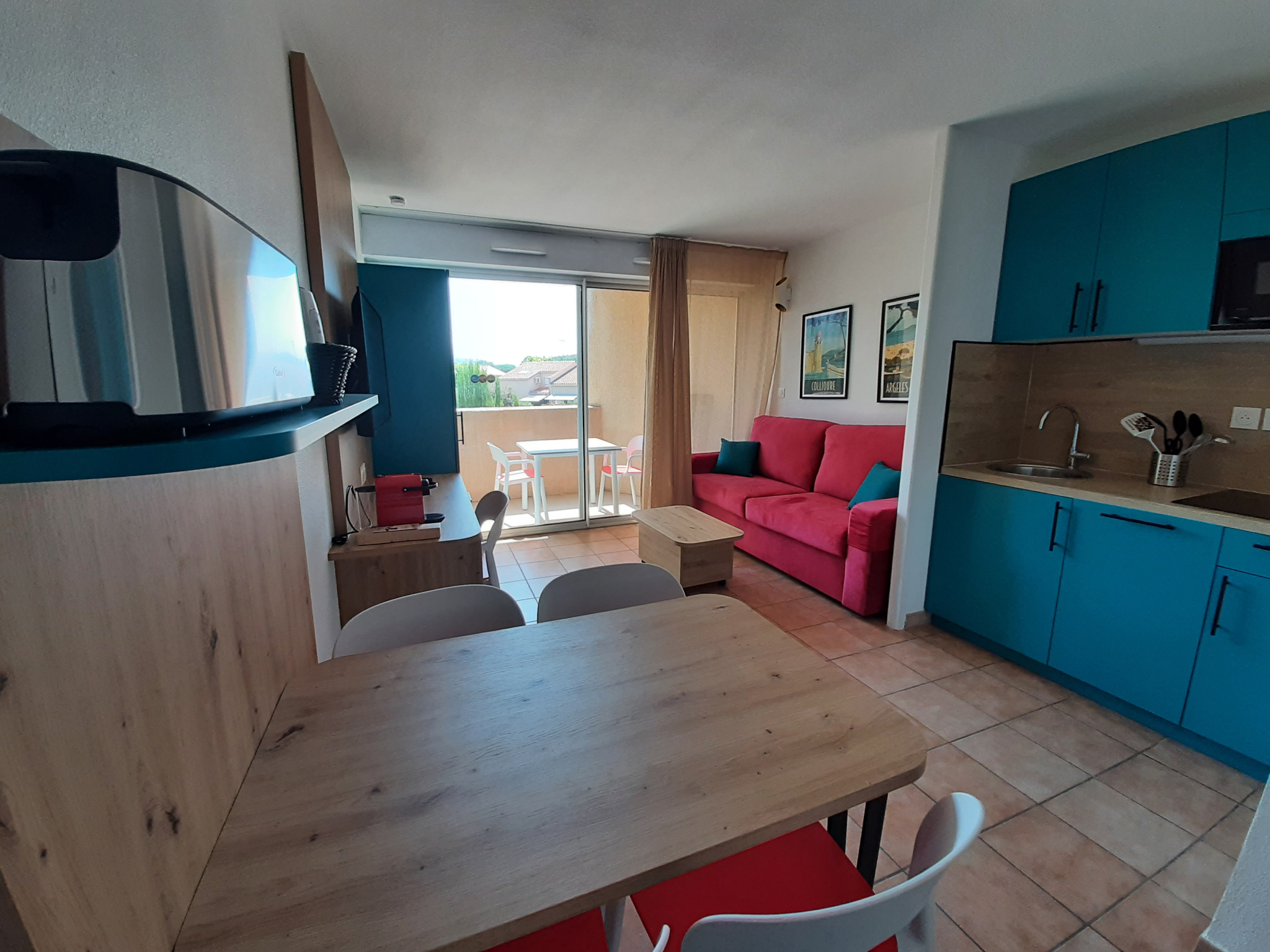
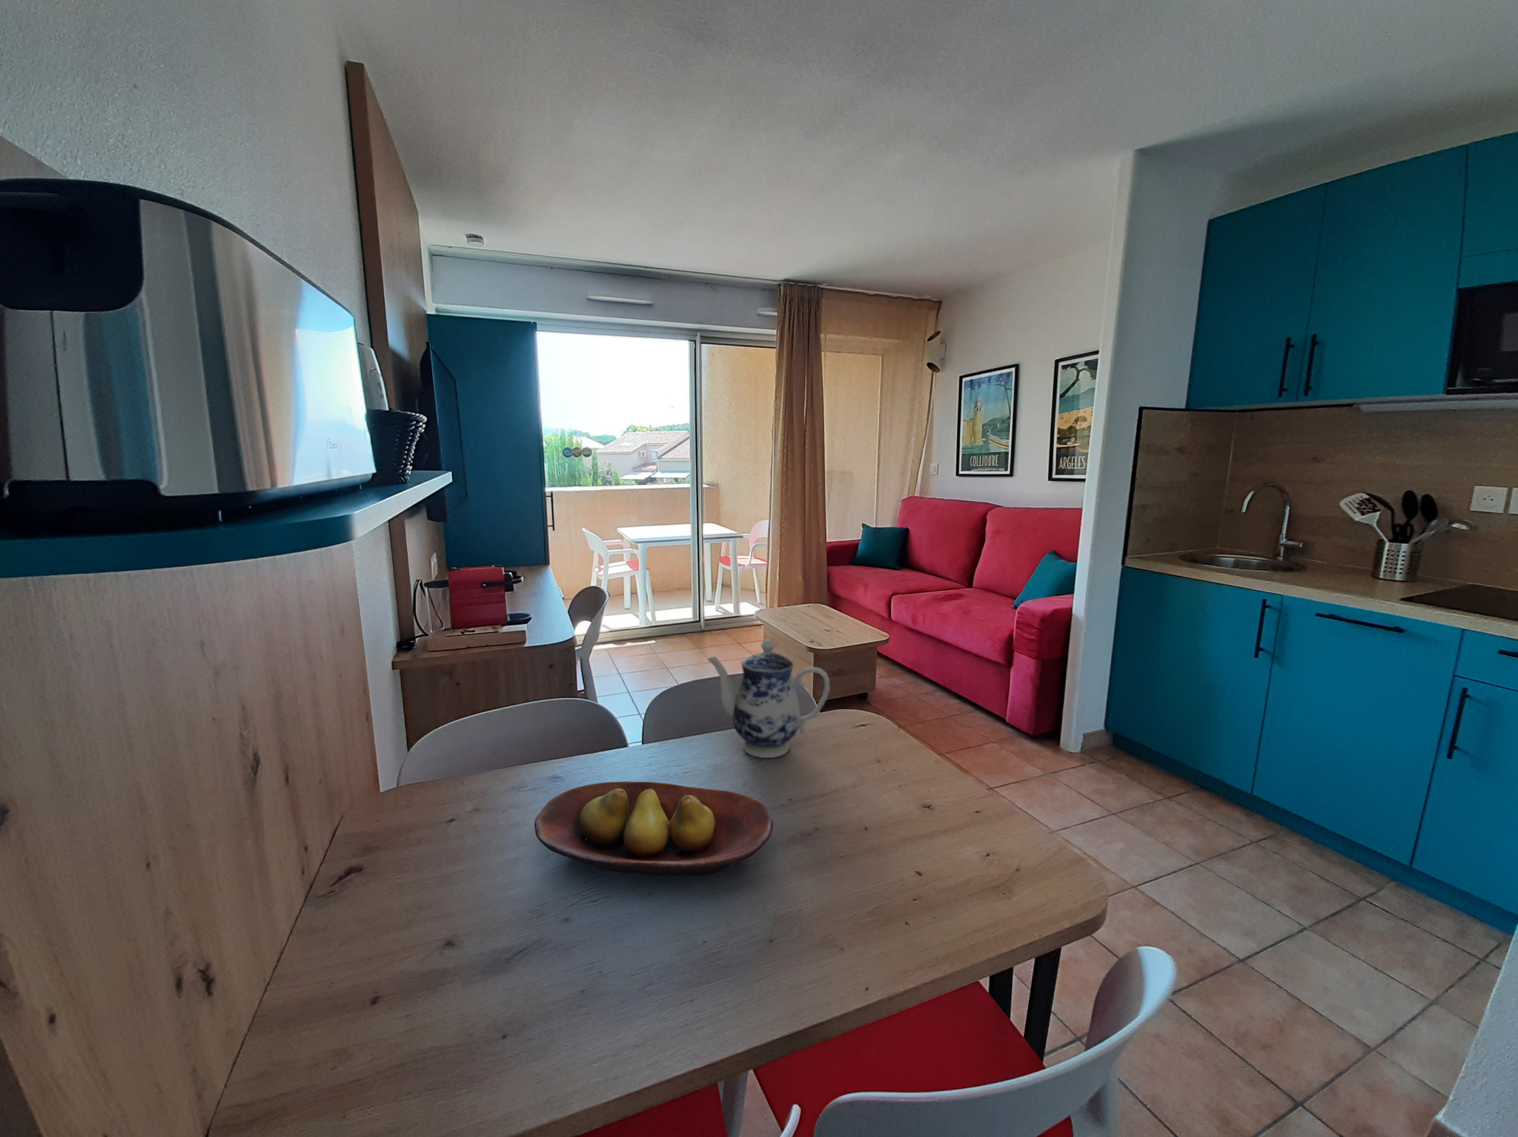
+ teapot [706,638,831,758]
+ fruit bowl [533,781,773,877]
